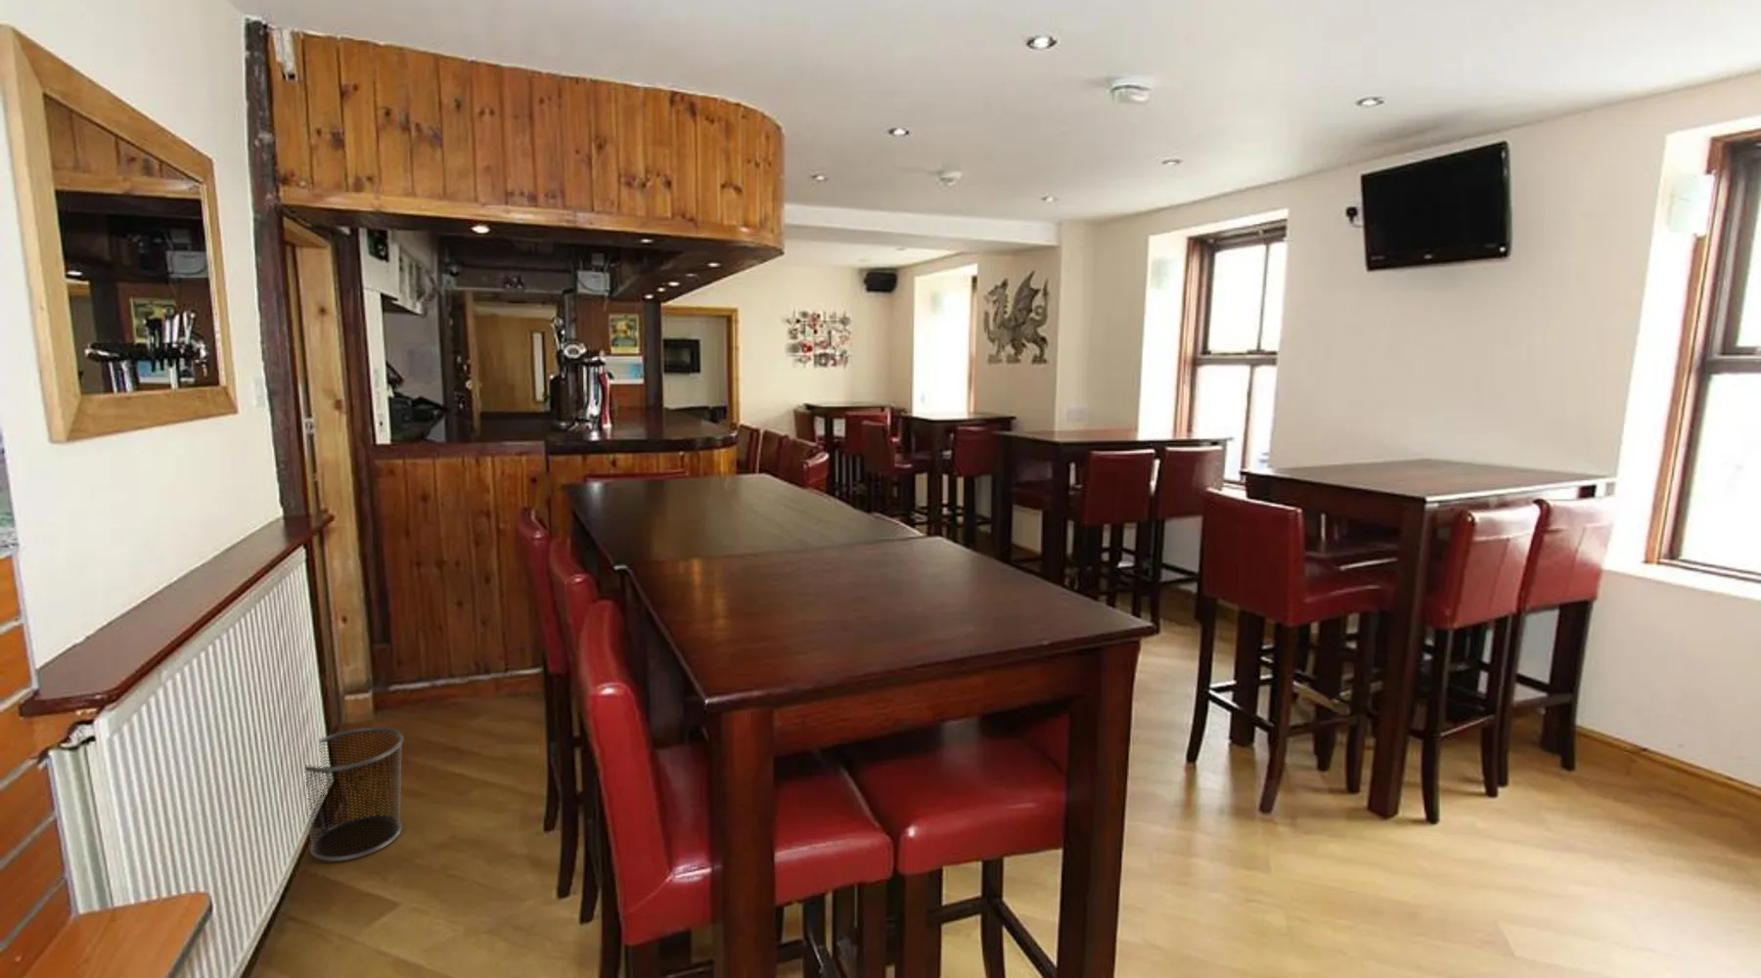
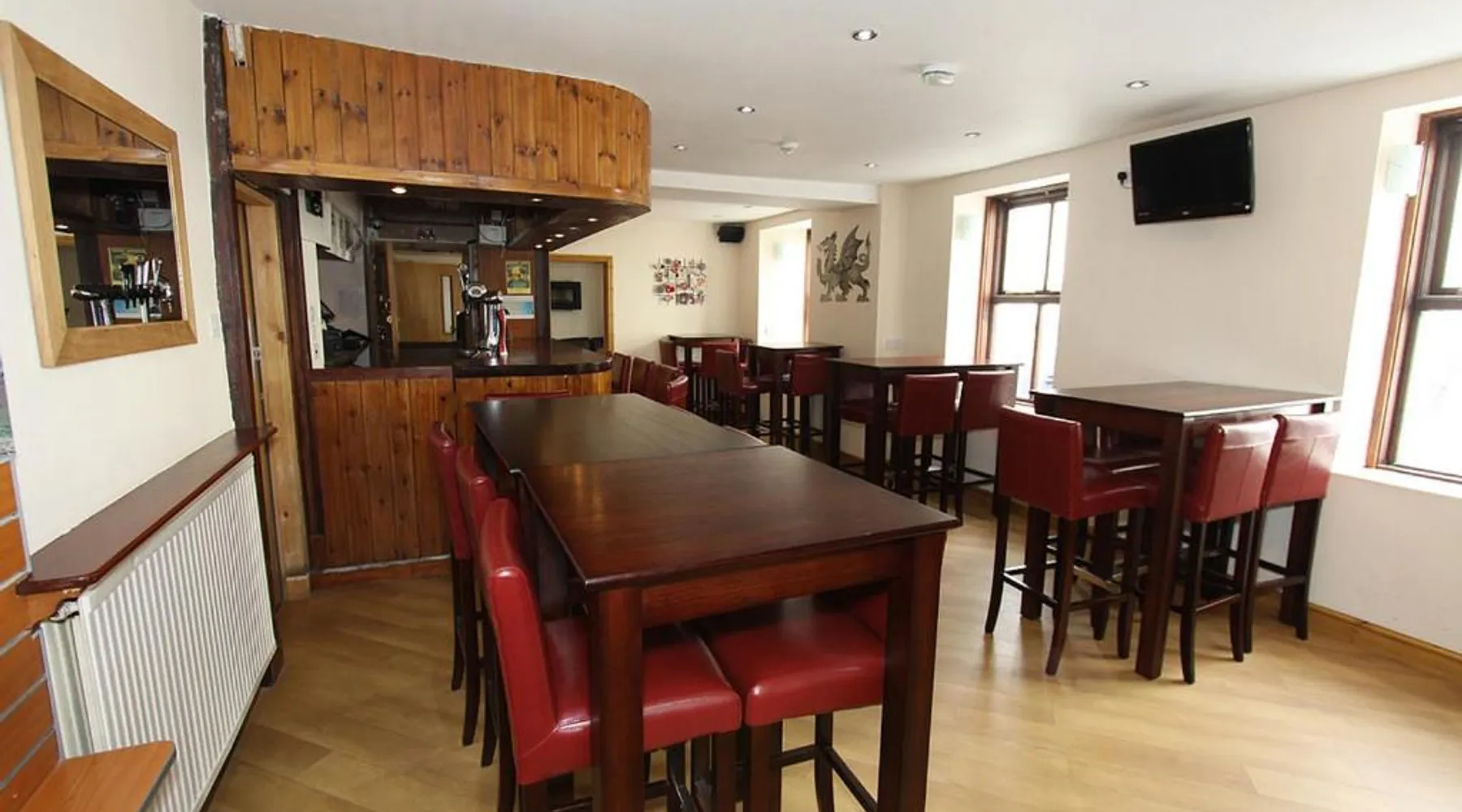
- waste bin [305,726,405,861]
